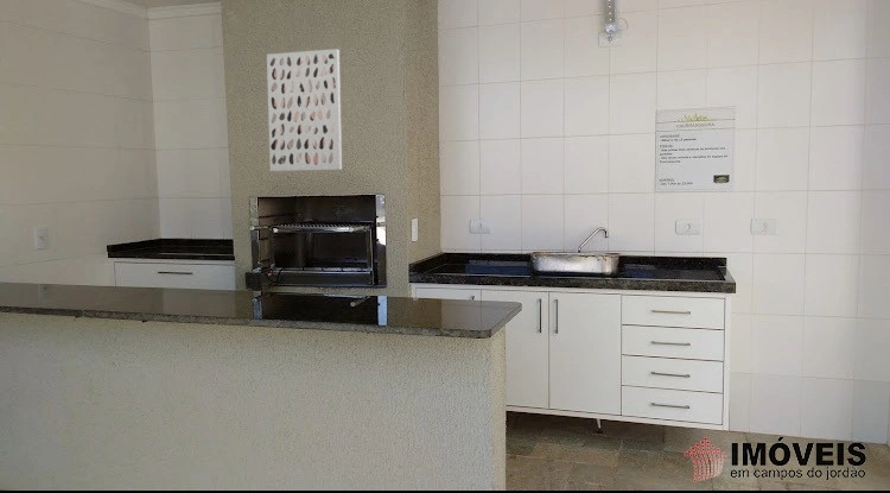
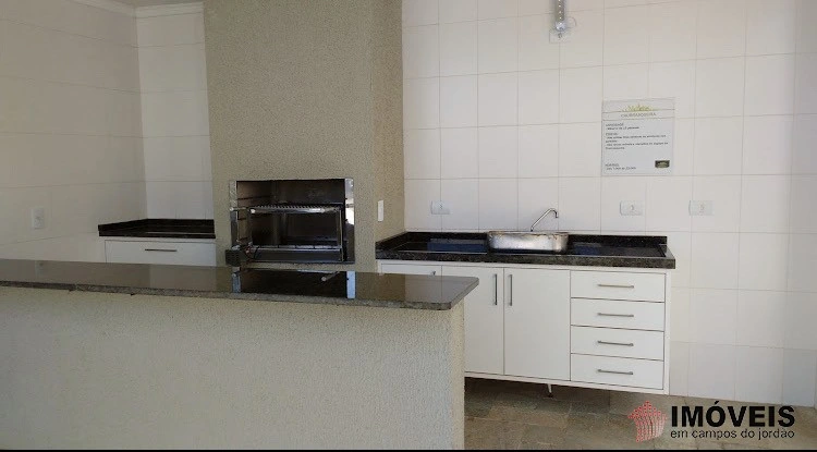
- wall art [266,48,343,172]
